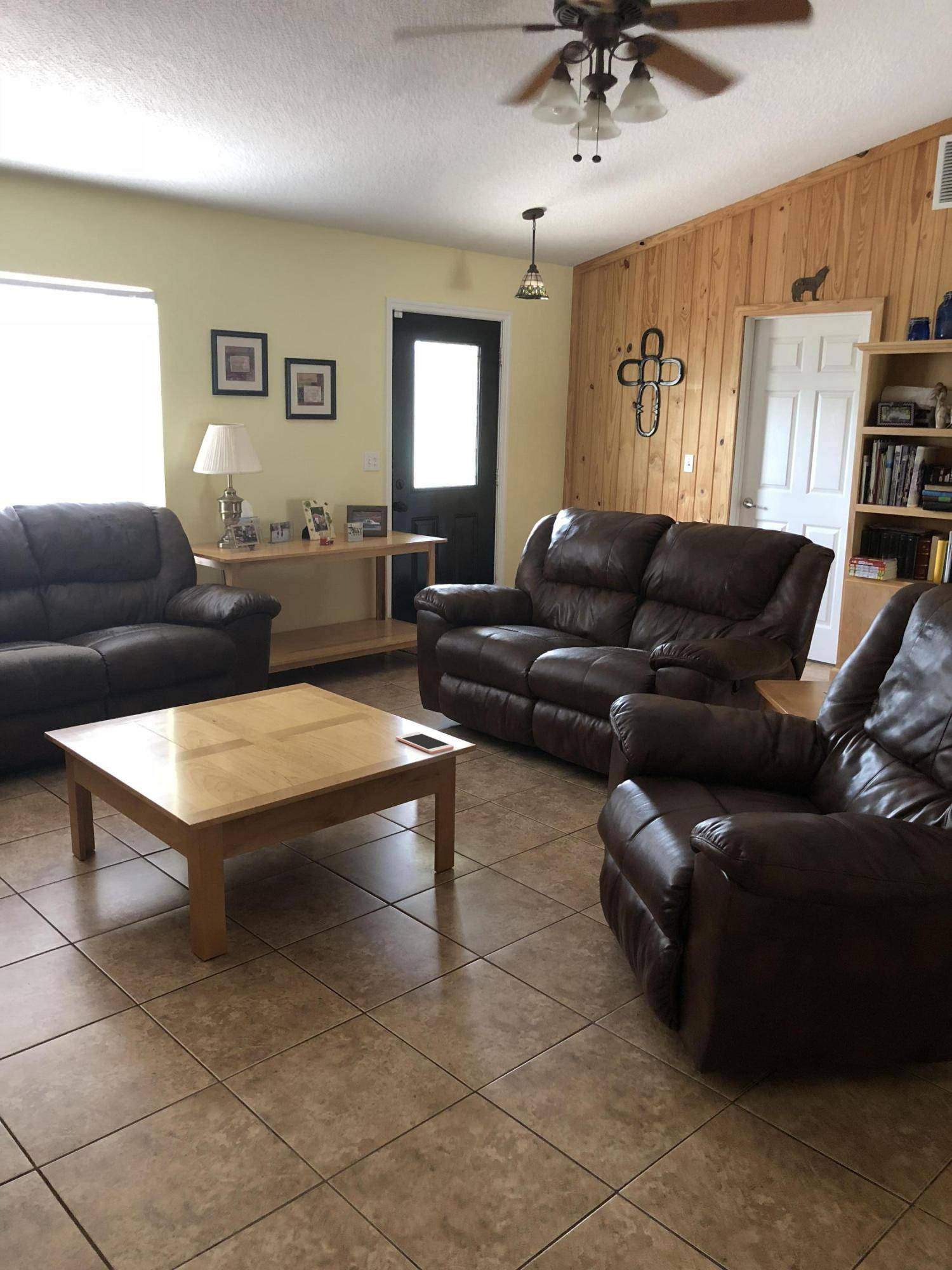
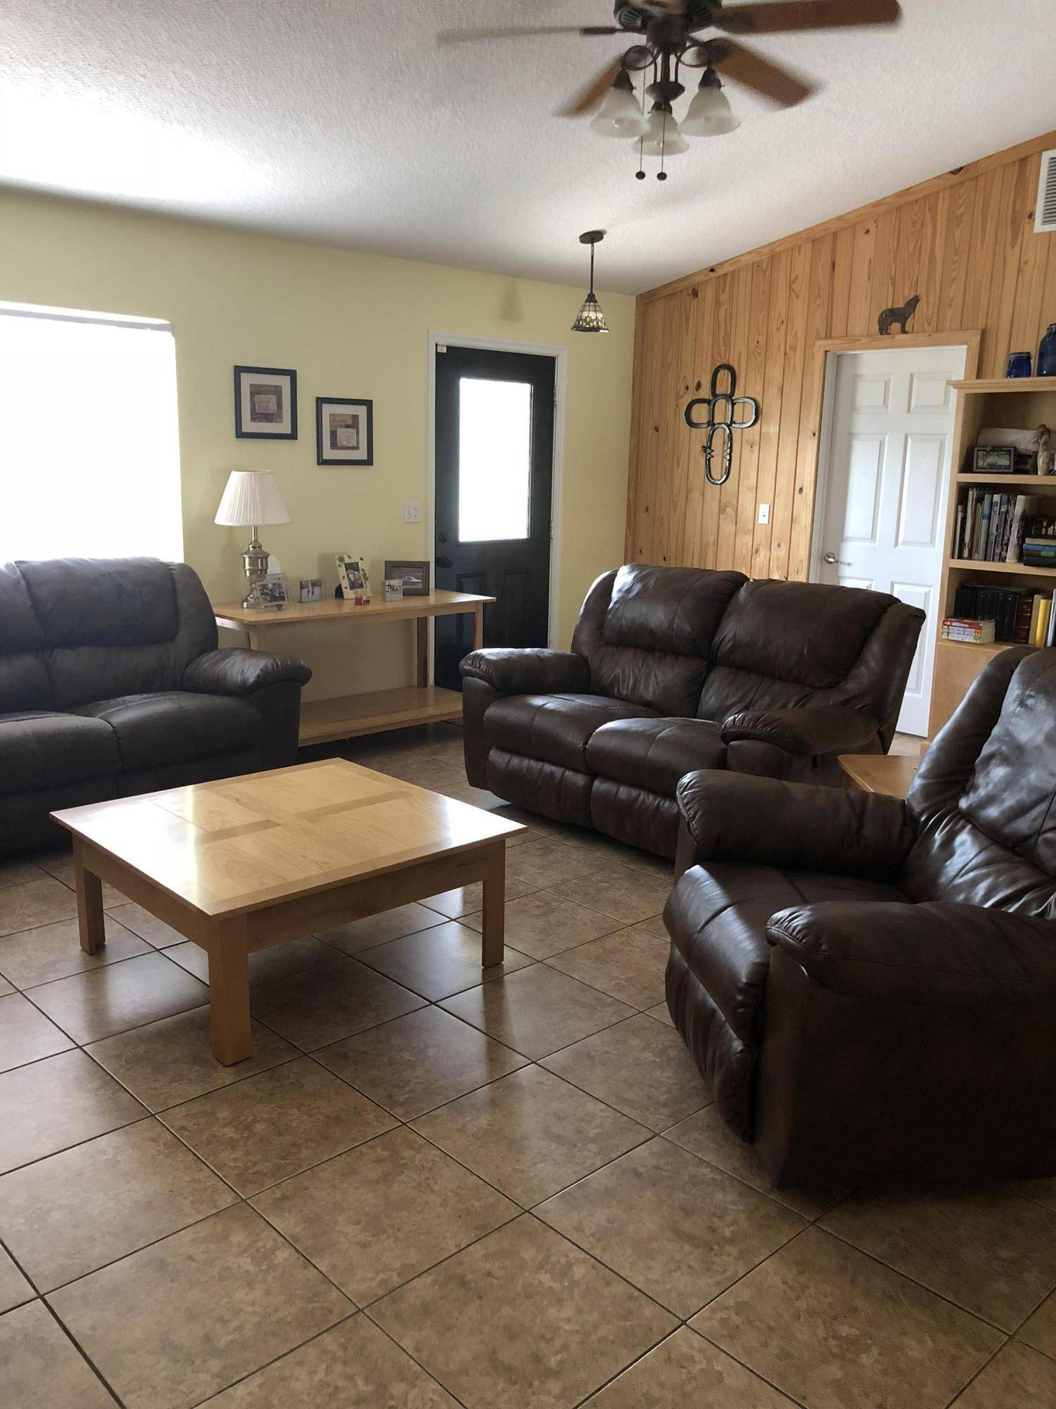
- cell phone [395,732,454,754]
